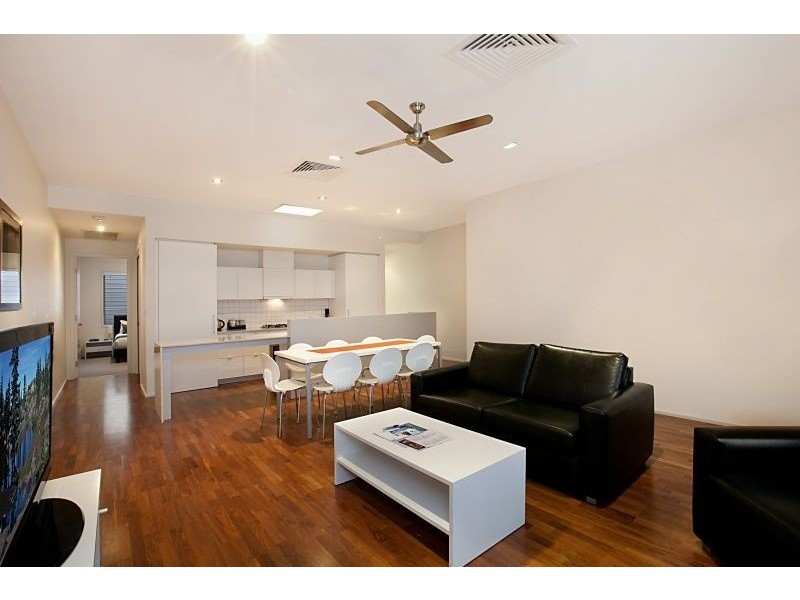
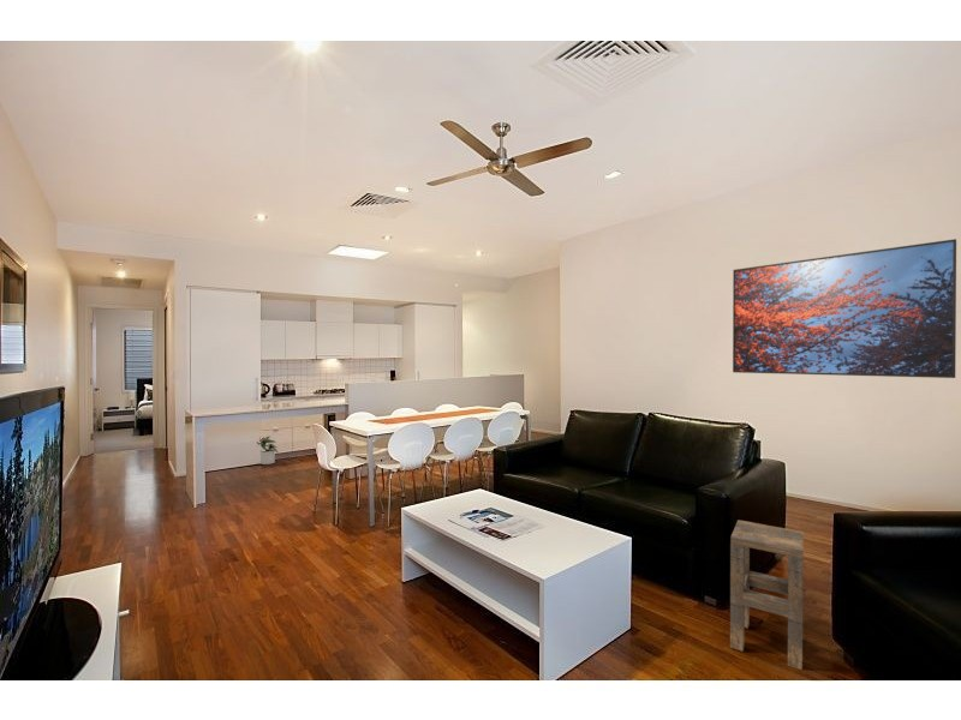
+ potted plant [257,436,280,466]
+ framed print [732,238,957,379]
+ side table [729,518,805,671]
